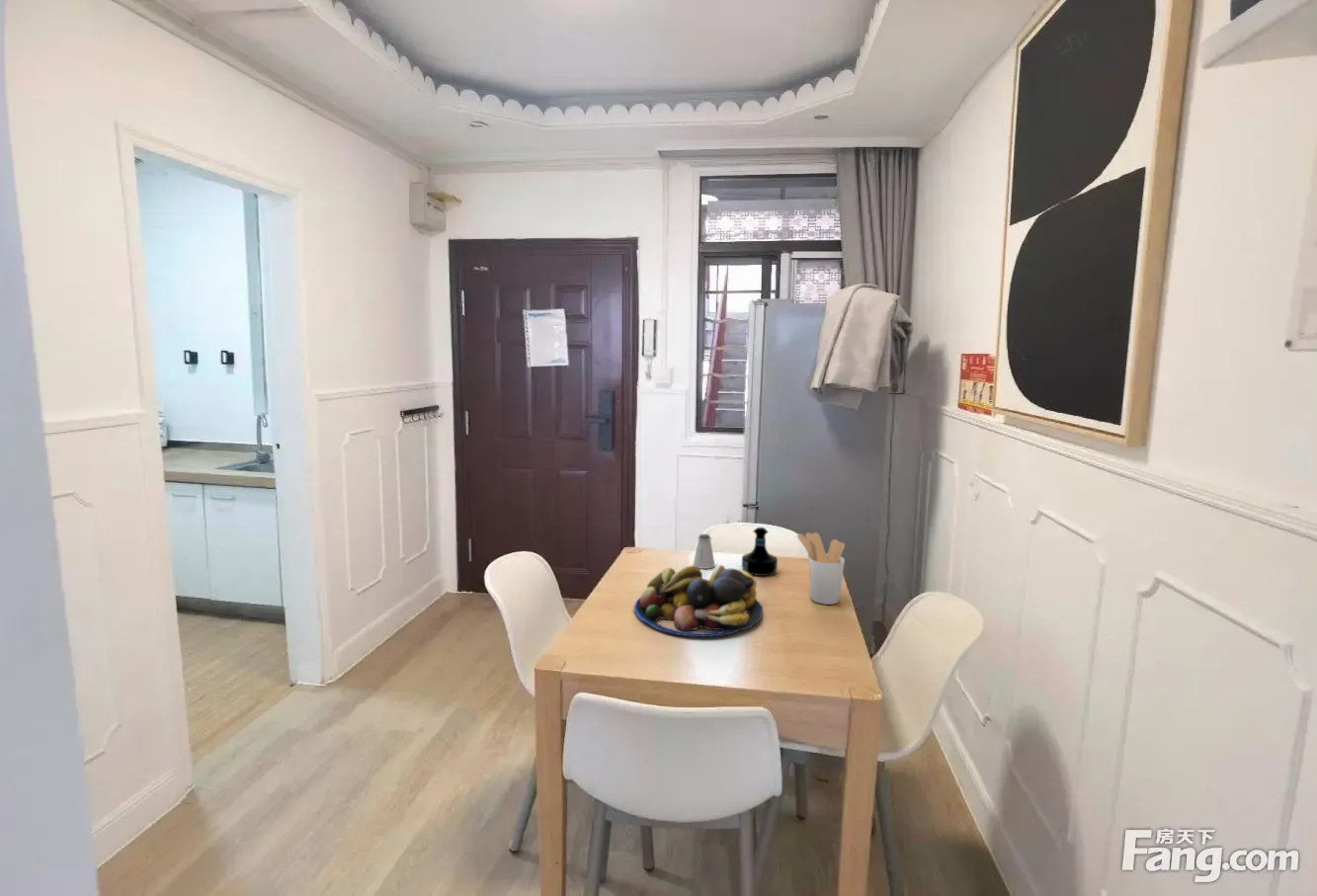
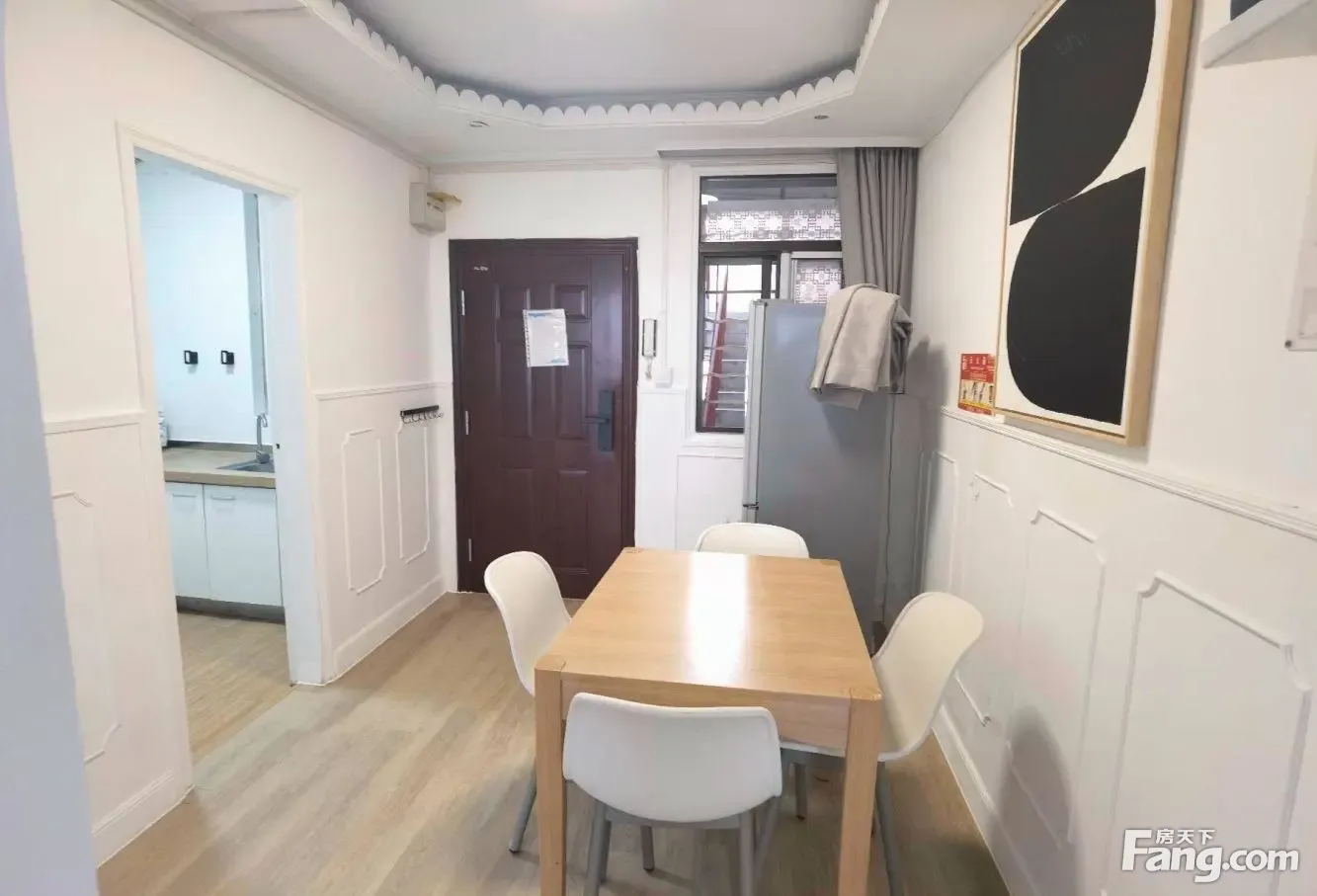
- utensil holder [796,531,846,606]
- saltshaker [692,533,716,570]
- tequila bottle [741,527,779,577]
- fruit bowl [633,564,764,638]
